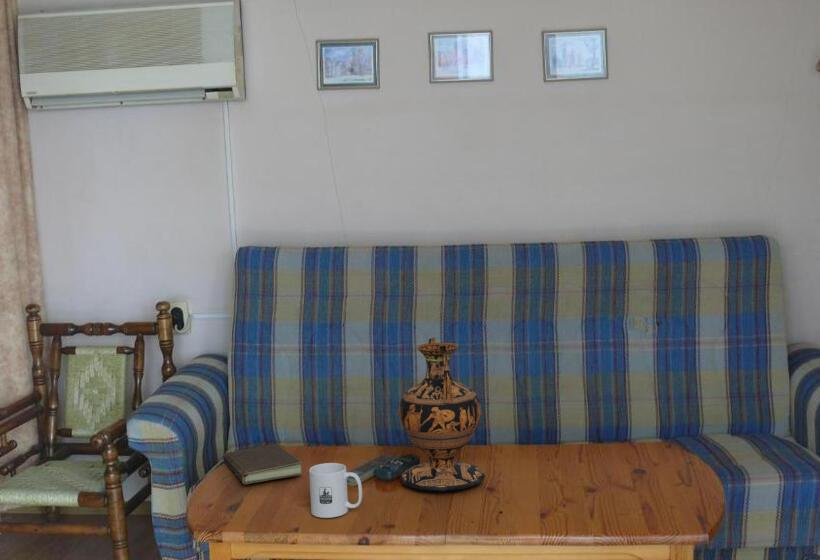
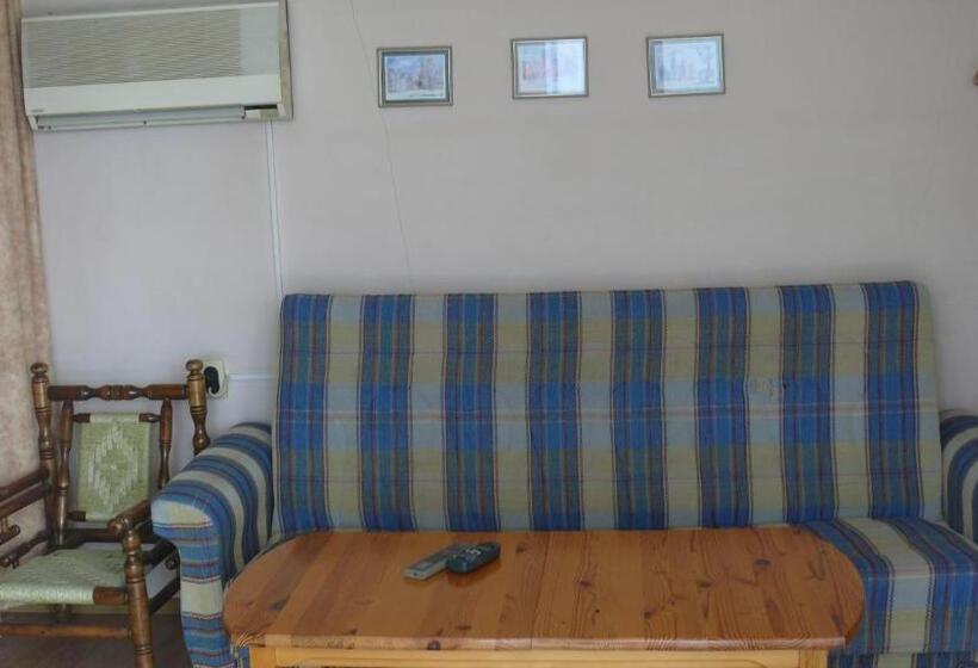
- book [222,443,303,485]
- vase [397,337,486,492]
- mug [308,462,363,519]
